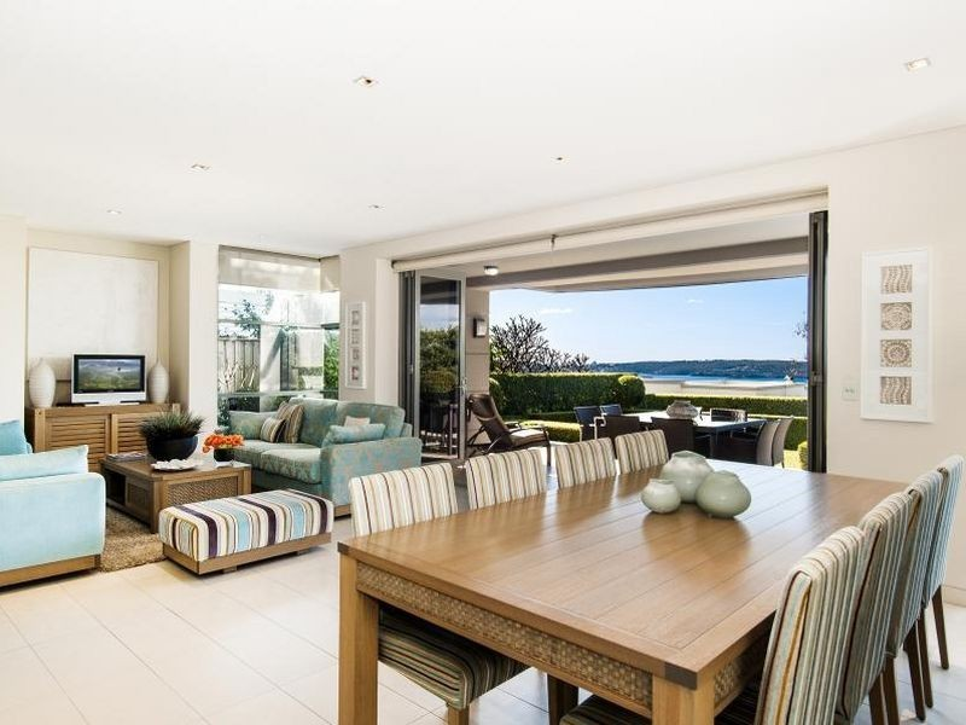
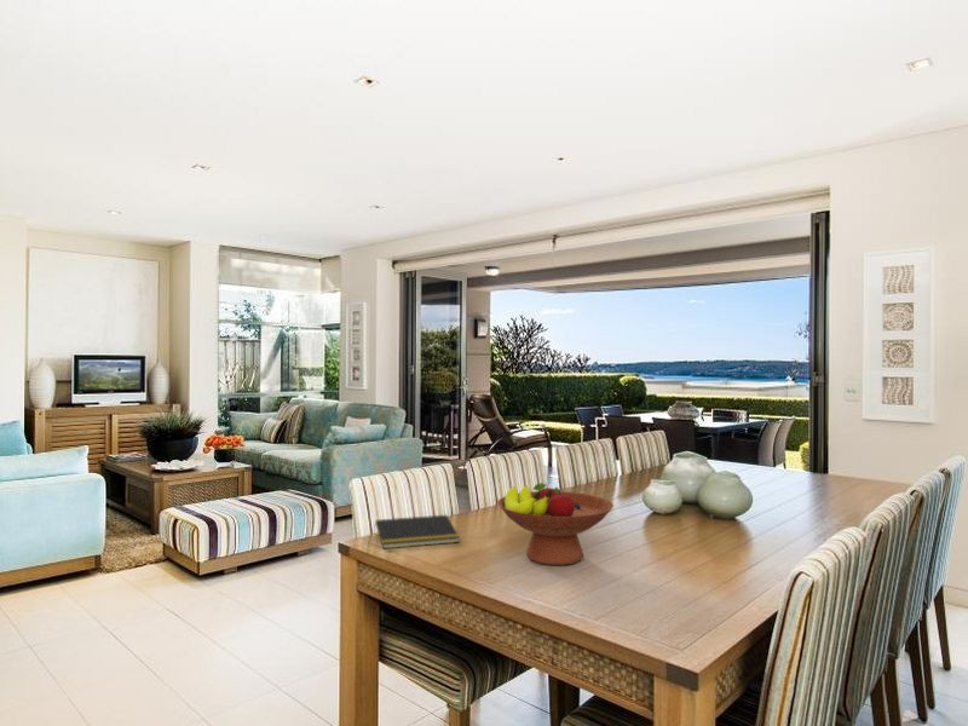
+ notepad [373,514,461,549]
+ fruit bowl [496,482,615,566]
